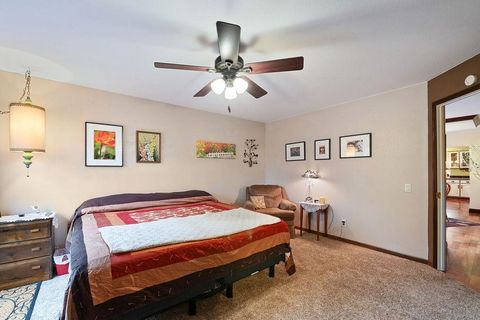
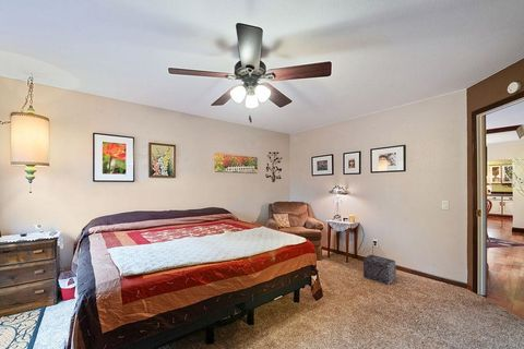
+ storage box [362,254,397,286]
